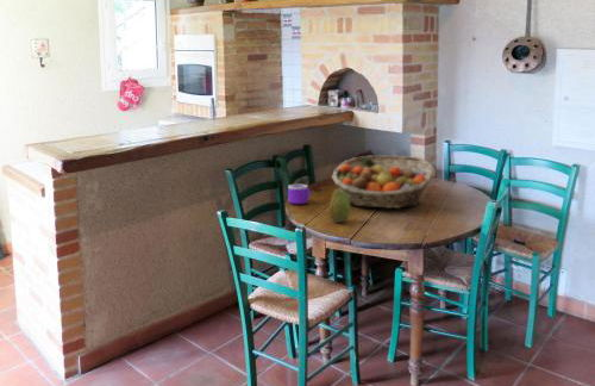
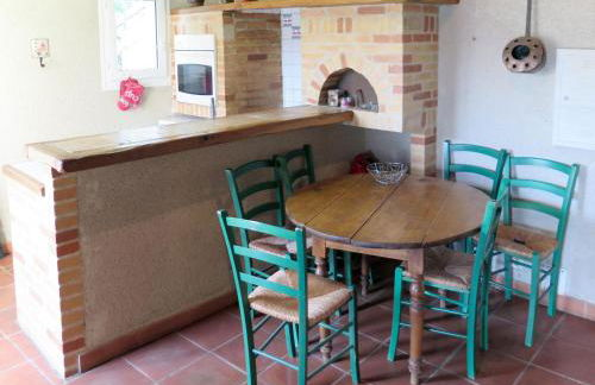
- fruit [327,187,351,224]
- mug [287,183,312,205]
- fruit basket [331,155,437,210]
